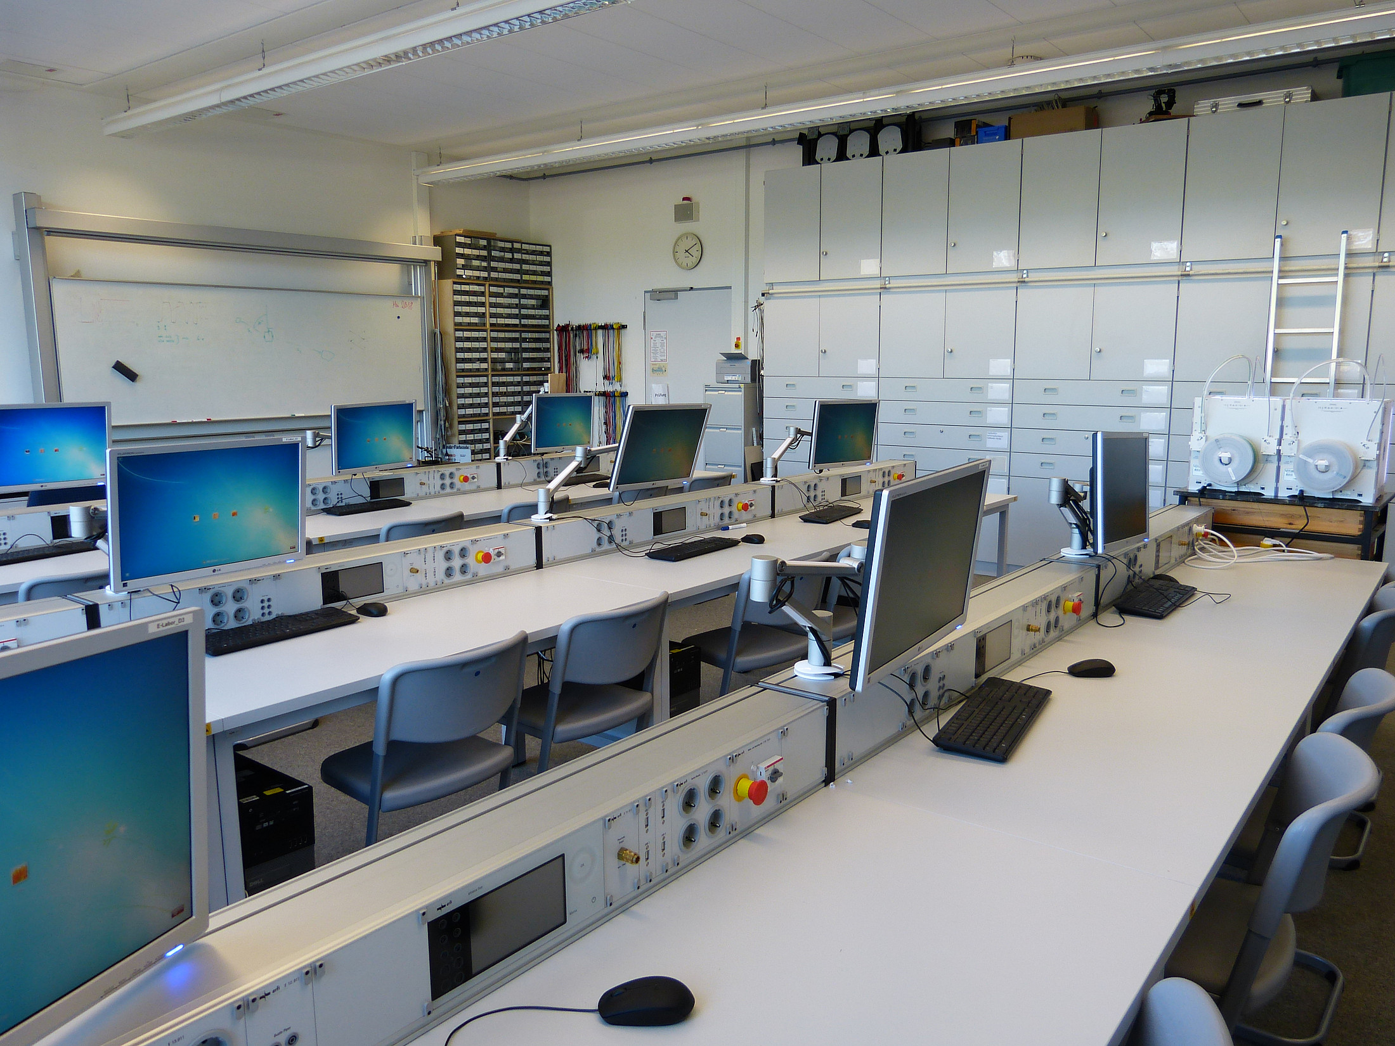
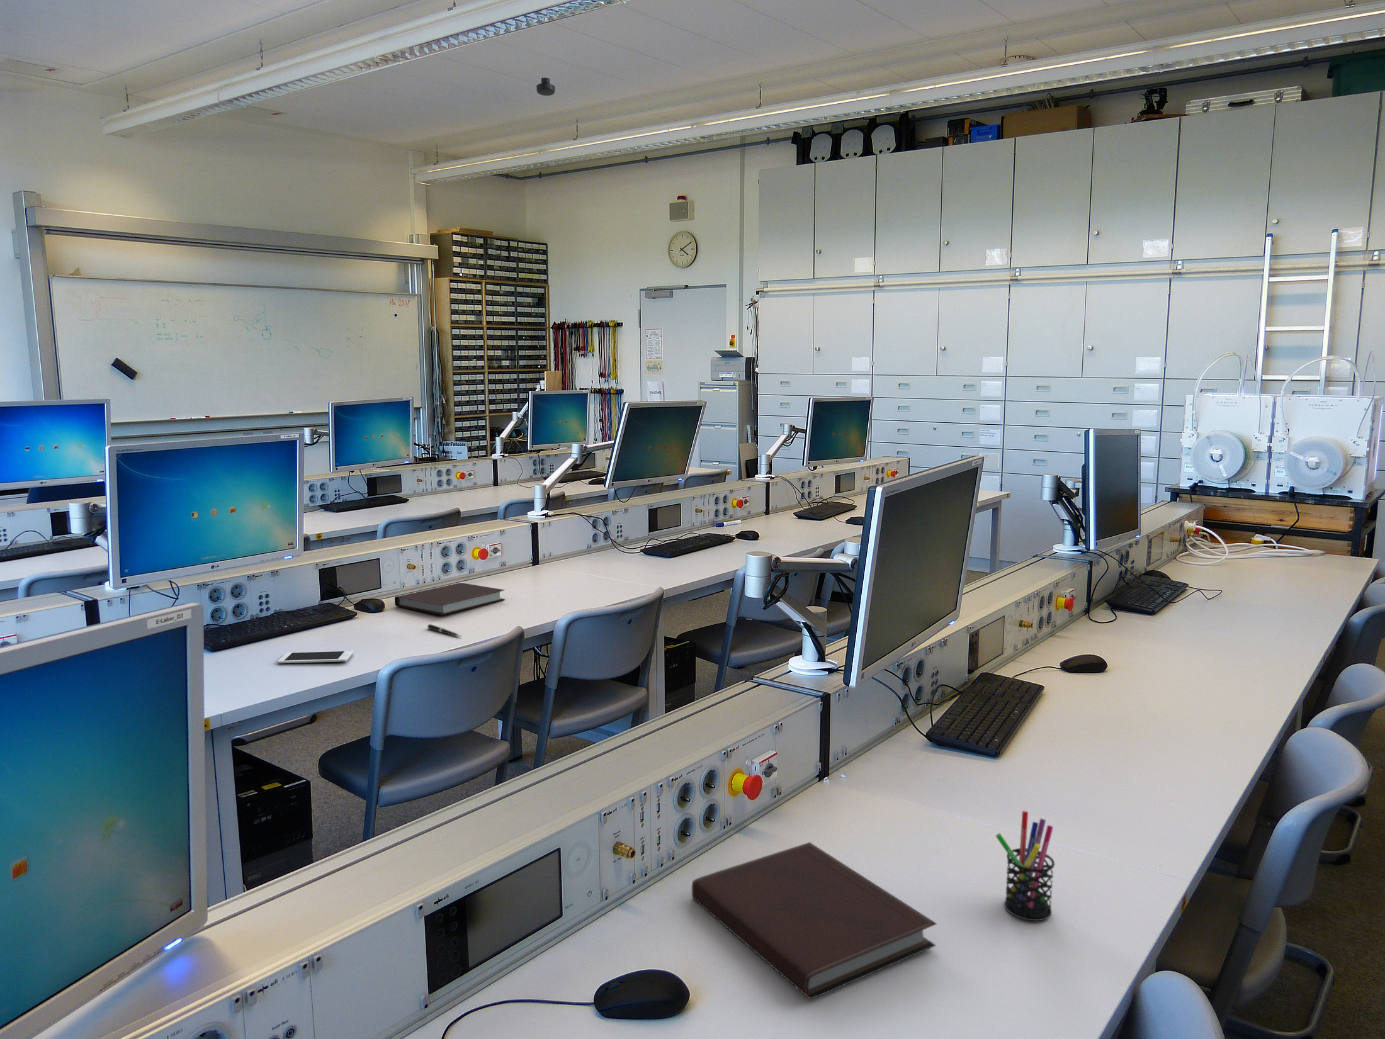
+ pen [427,623,463,637]
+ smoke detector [536,76,556,96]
+ notebook [691,841,938,1000]
+ cell phone [277,650,354,664]
+ pen holder [995,810,1055,921]
+ notebook [394,582,505,617]
